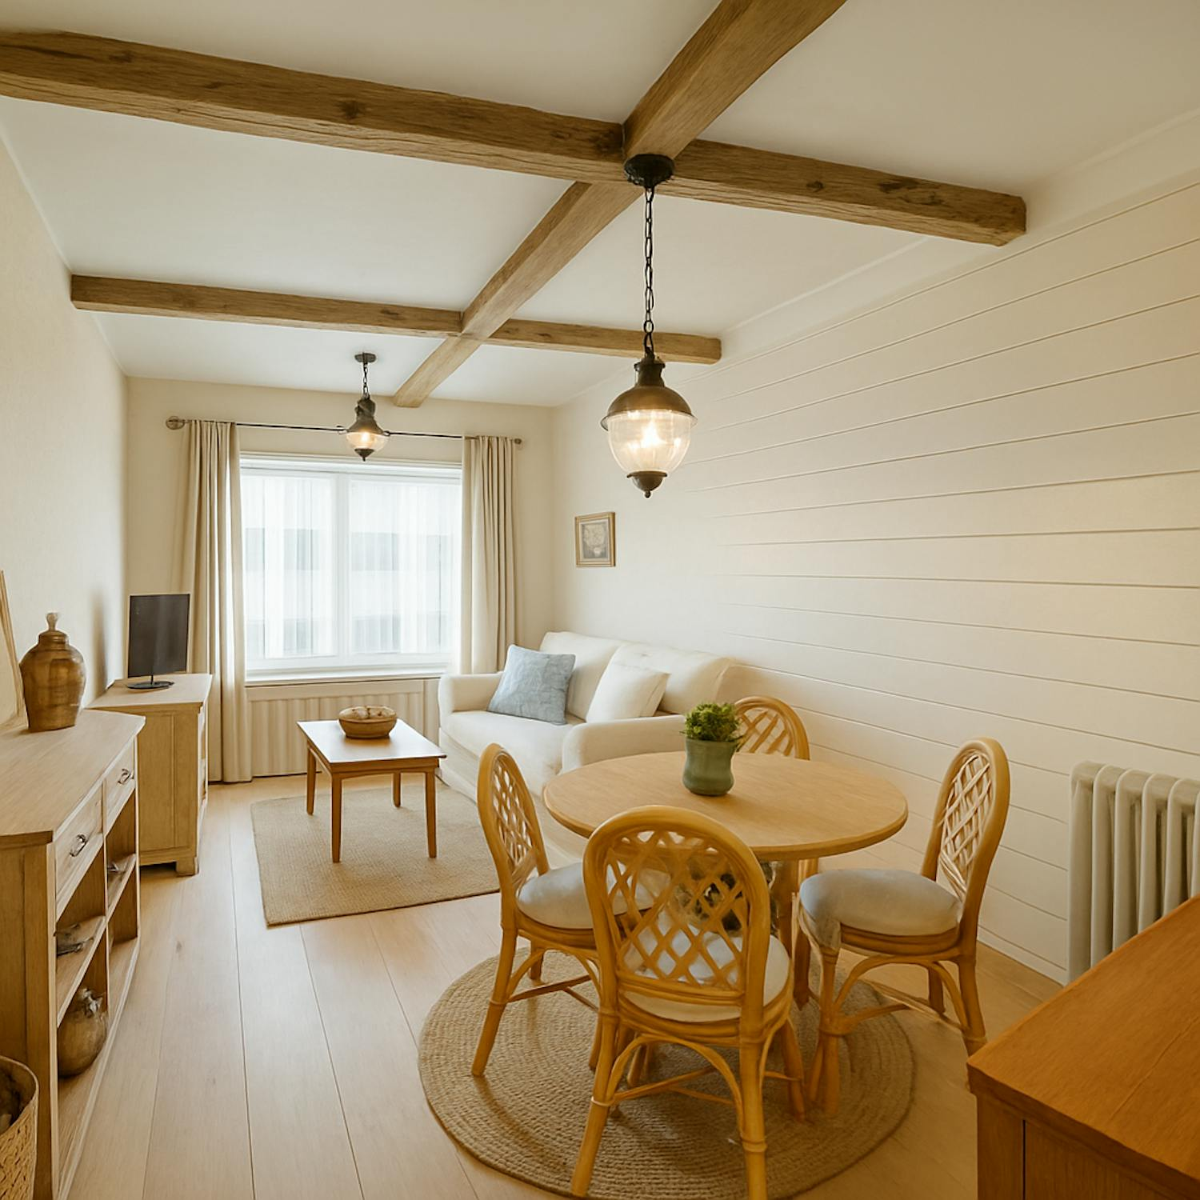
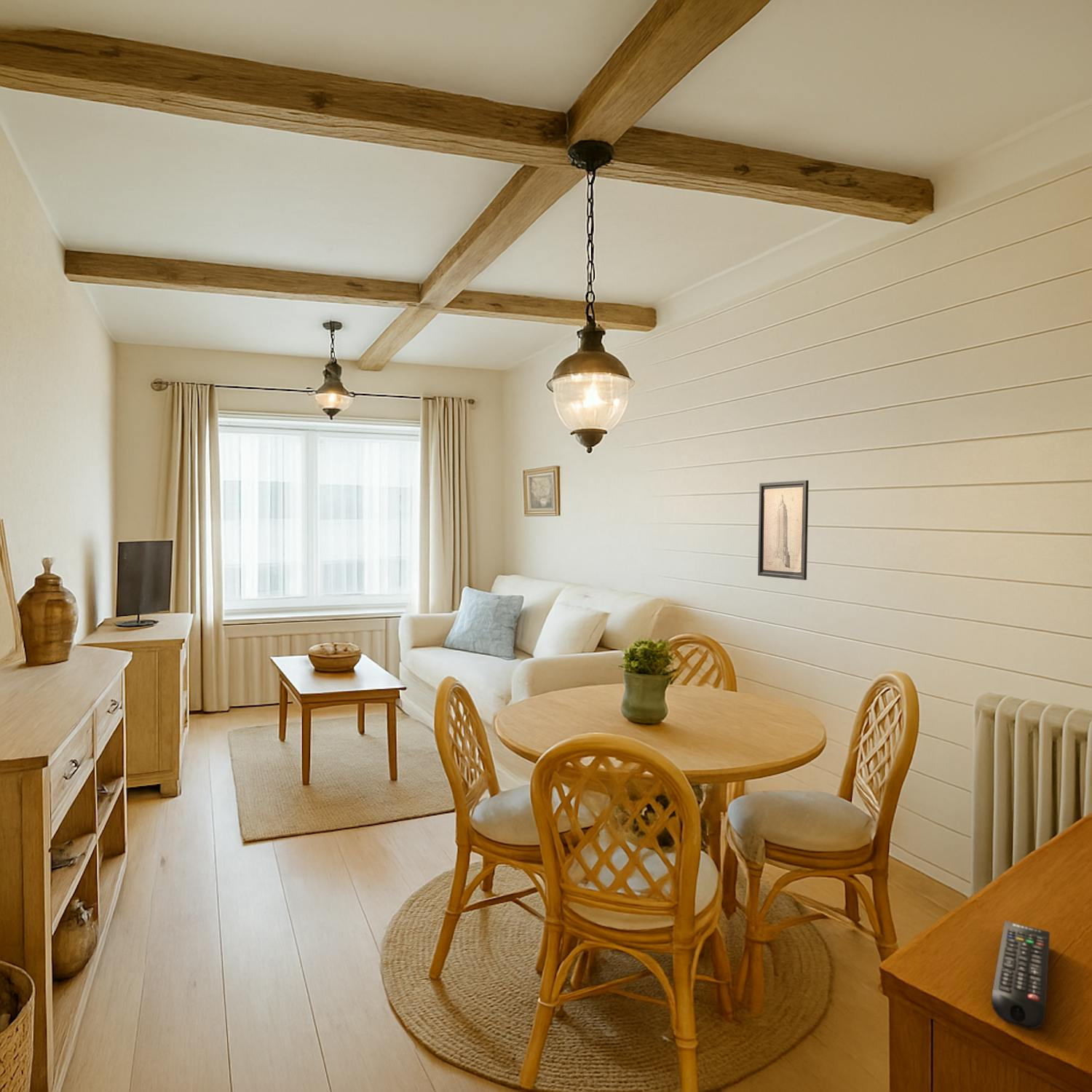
+ remote control [991,920,1051,1029]
+ wall art [757,480,810,581]
